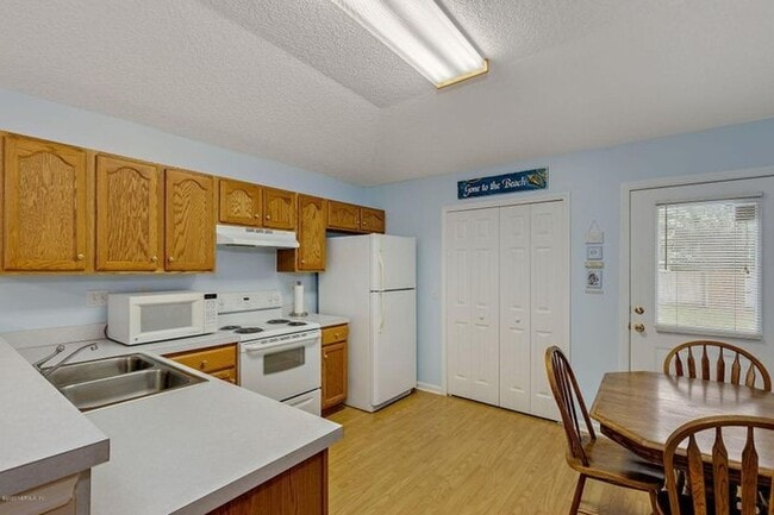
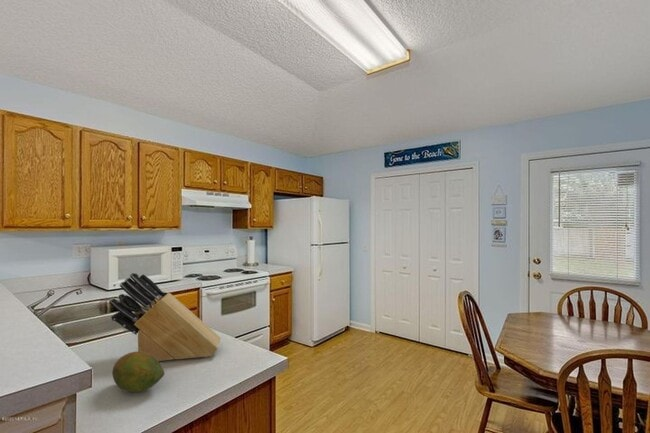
+ knife block [108,272,222,362]
+ fruit [112,351,165,393]
